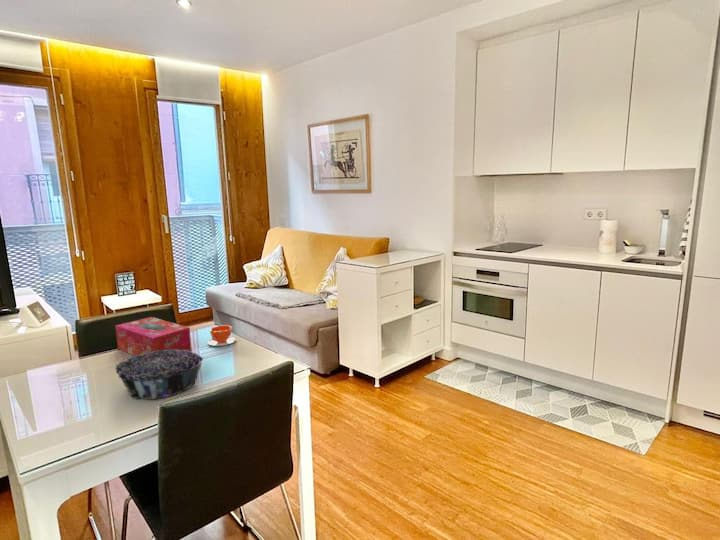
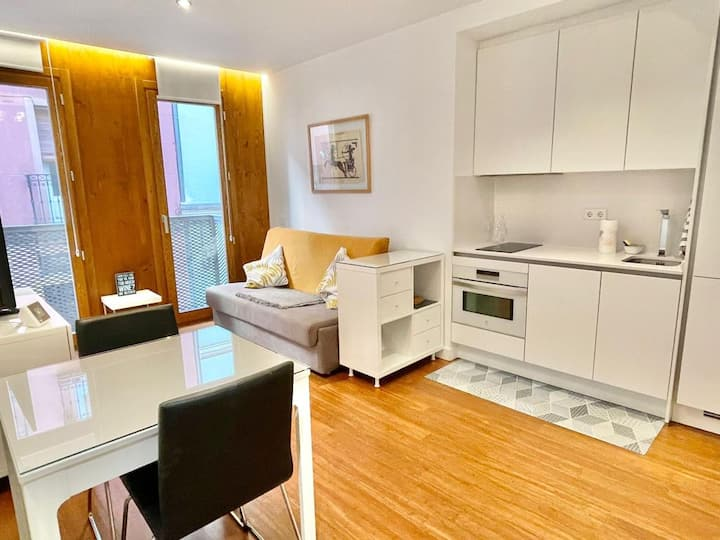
- tissue box [114,316,193,356]
- teacup [206,324,237,347]
- decorative bowl [114,350,204,401]
